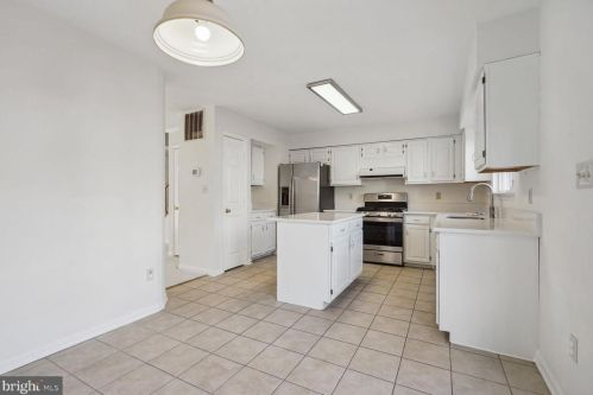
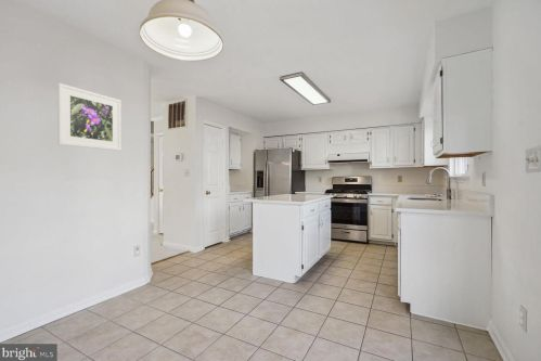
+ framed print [56,82,123,152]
